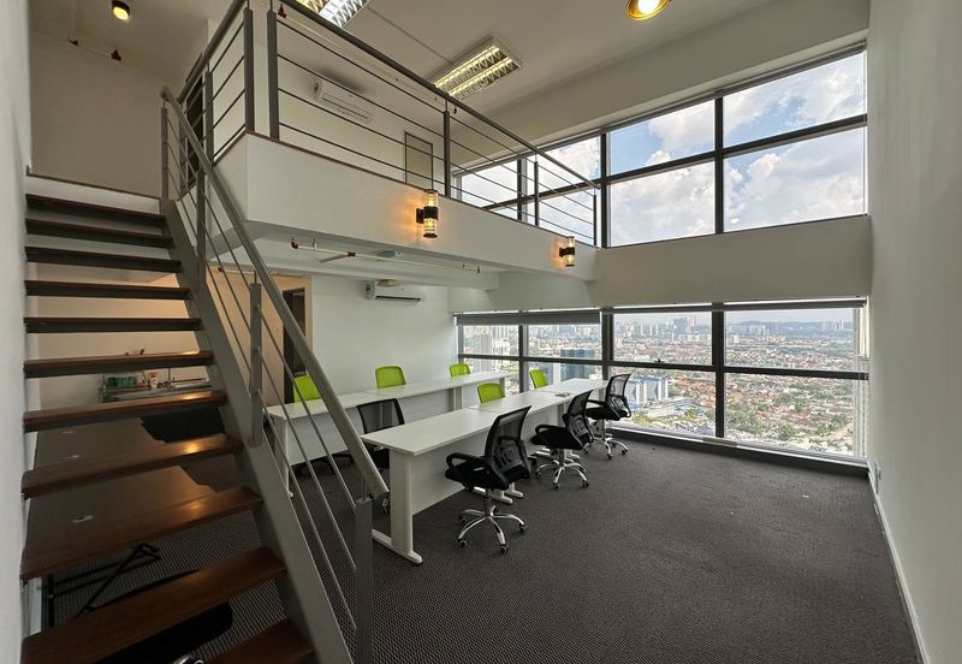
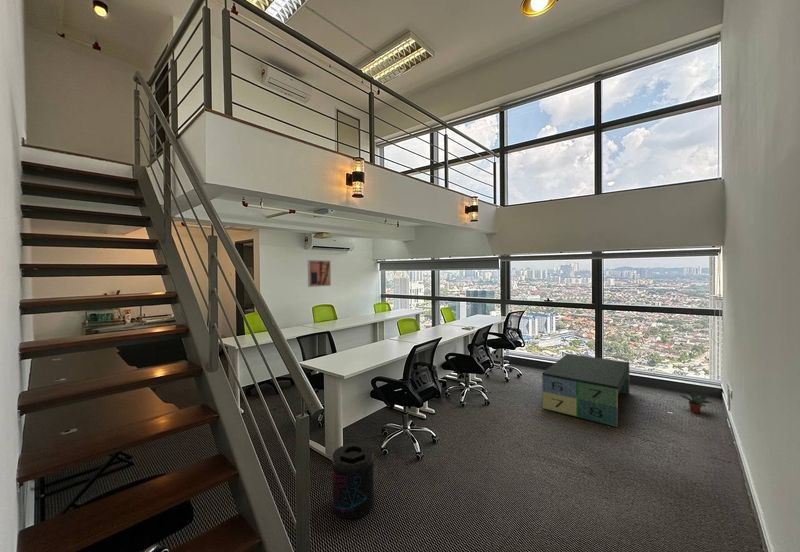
+ potted plant [679,389,713,414]
+ supplement container [331,442,375,520]
+ bench [541,353,631,428]
+ wall art [307,259,332,288]
